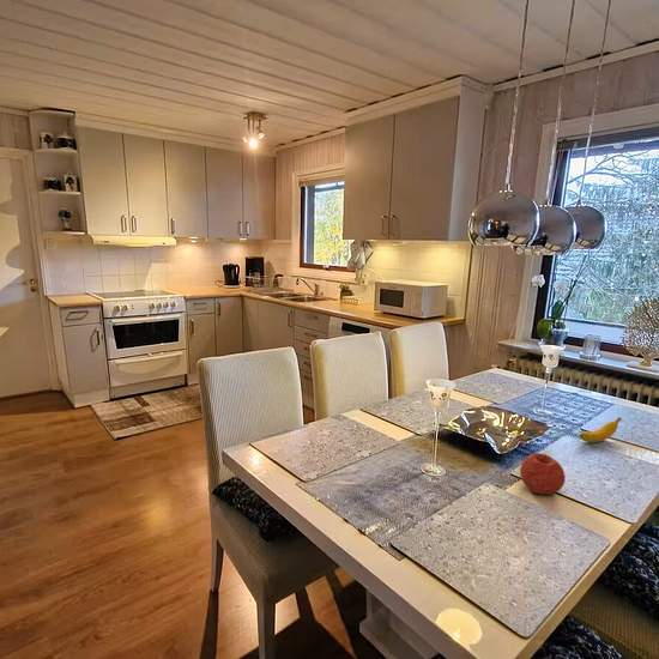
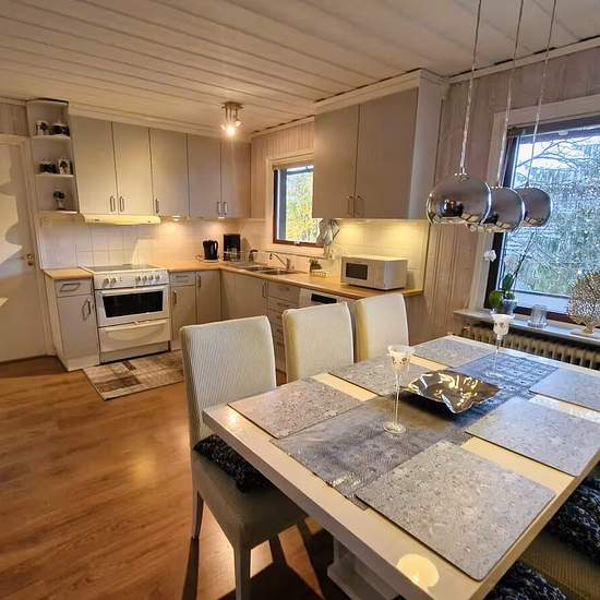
- banana [579,416,622,443]
- fruit [519,453,567,496]
